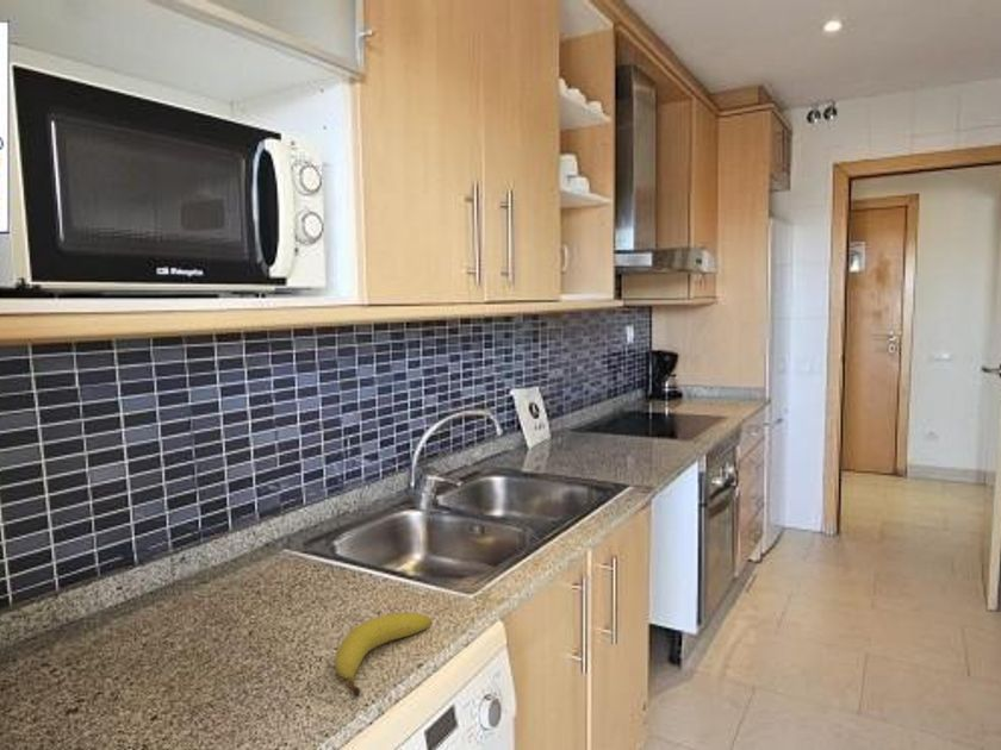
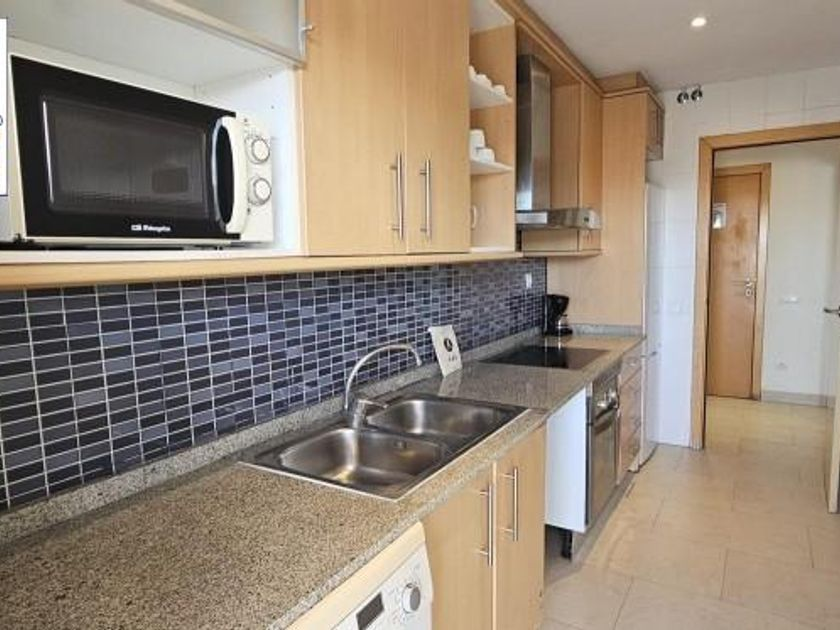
- fruit [334,611,434,699]
